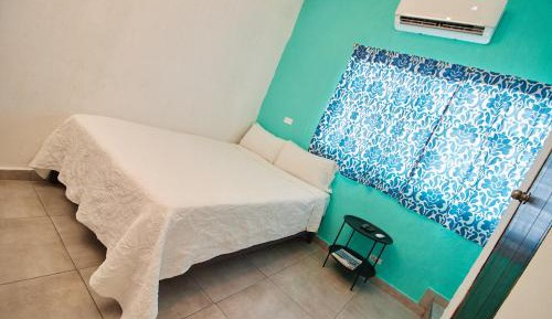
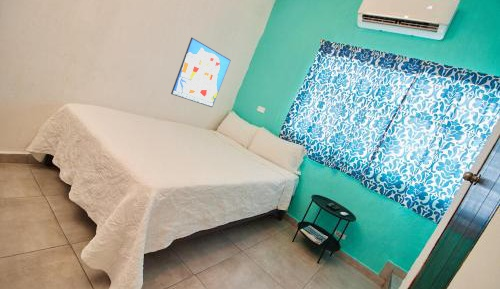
+ wall art [170,37,232,108]
